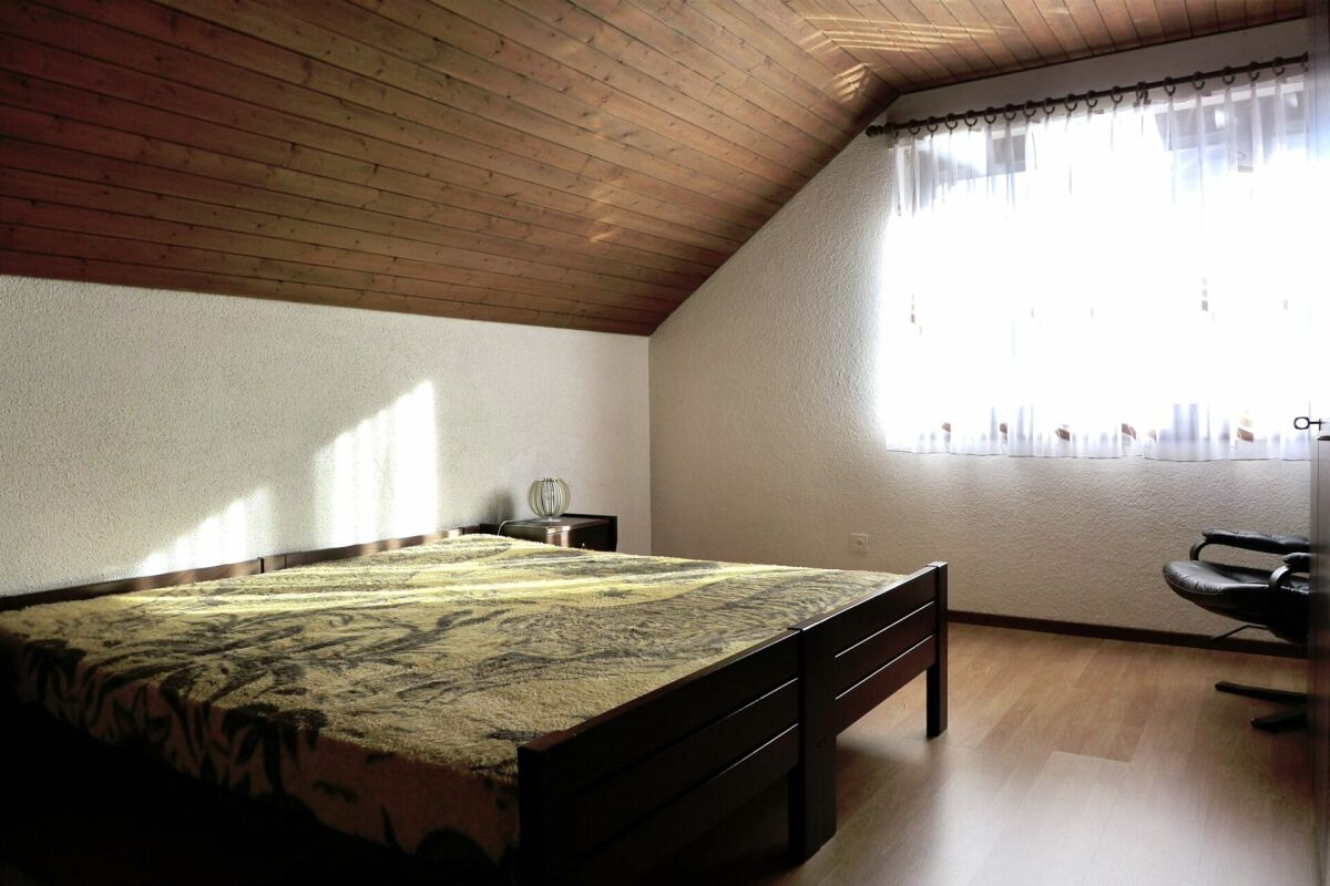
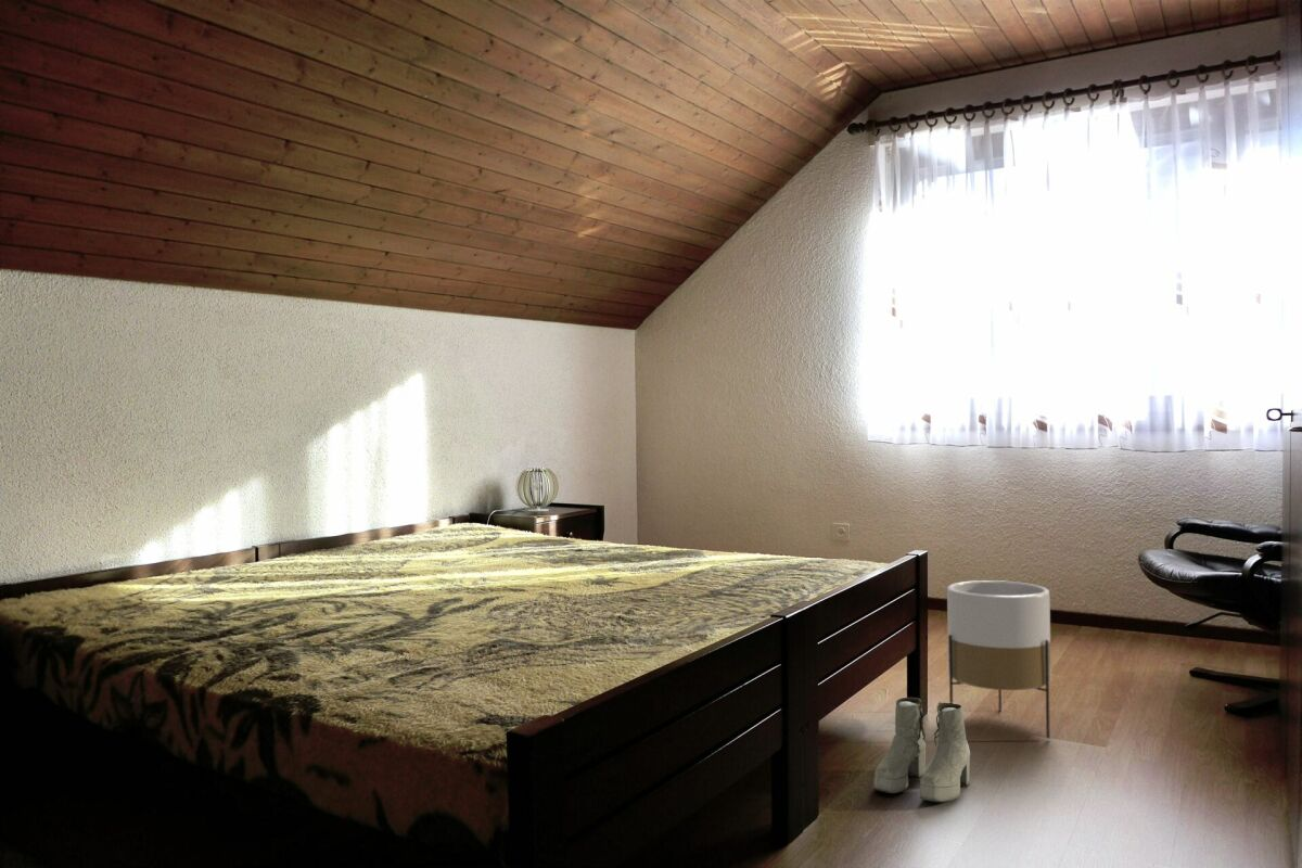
+ boots [872,697,971,803]
+ planter [946,579,1052,740]
